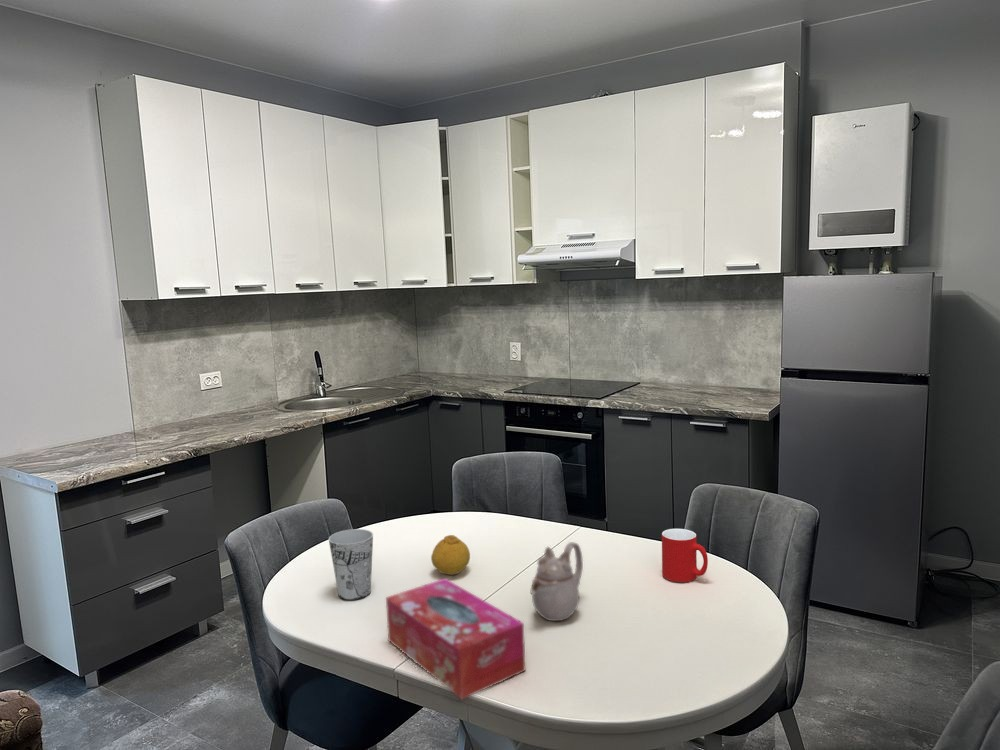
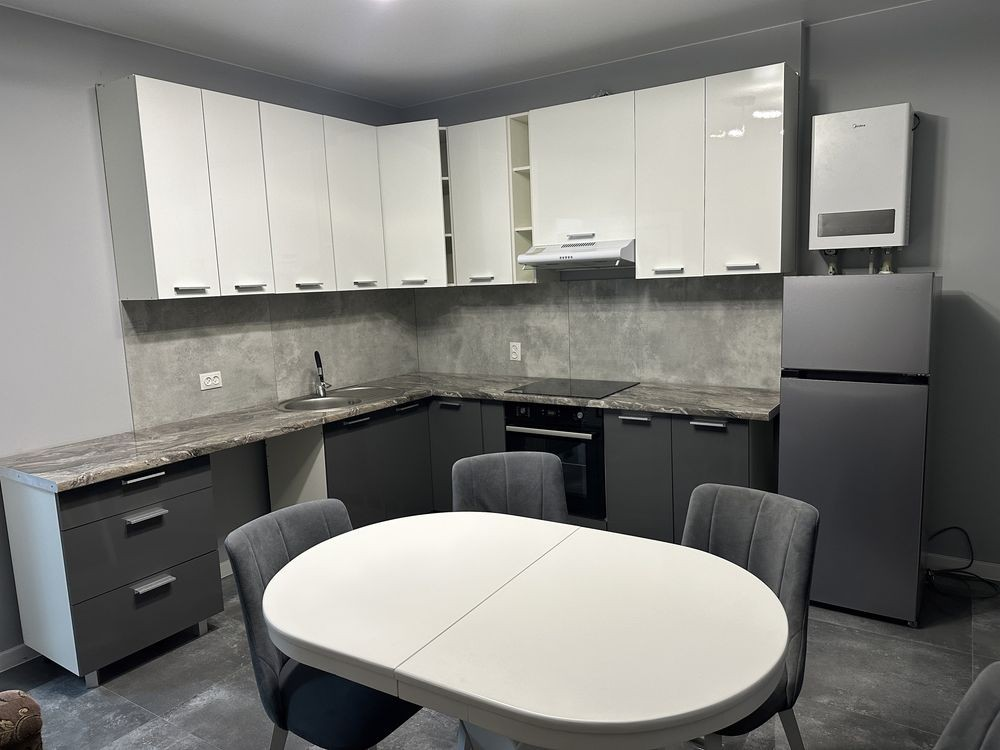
- fruit [430,534,471,576]
- cup [328,528,374,601]
- cup [661,528,709,583]
- teapot [530,541,584,622]
- tissue box [385,577,526,700]
